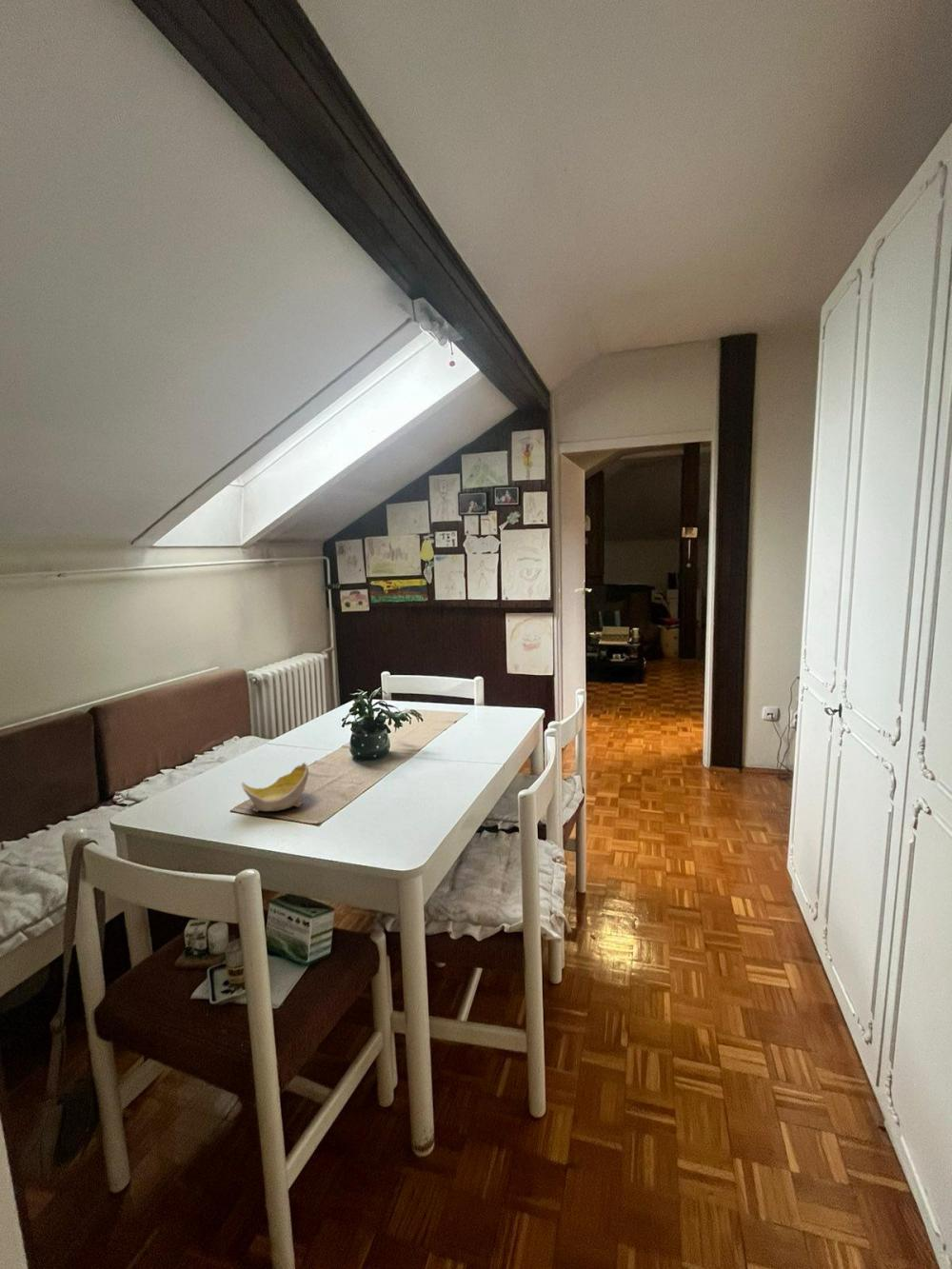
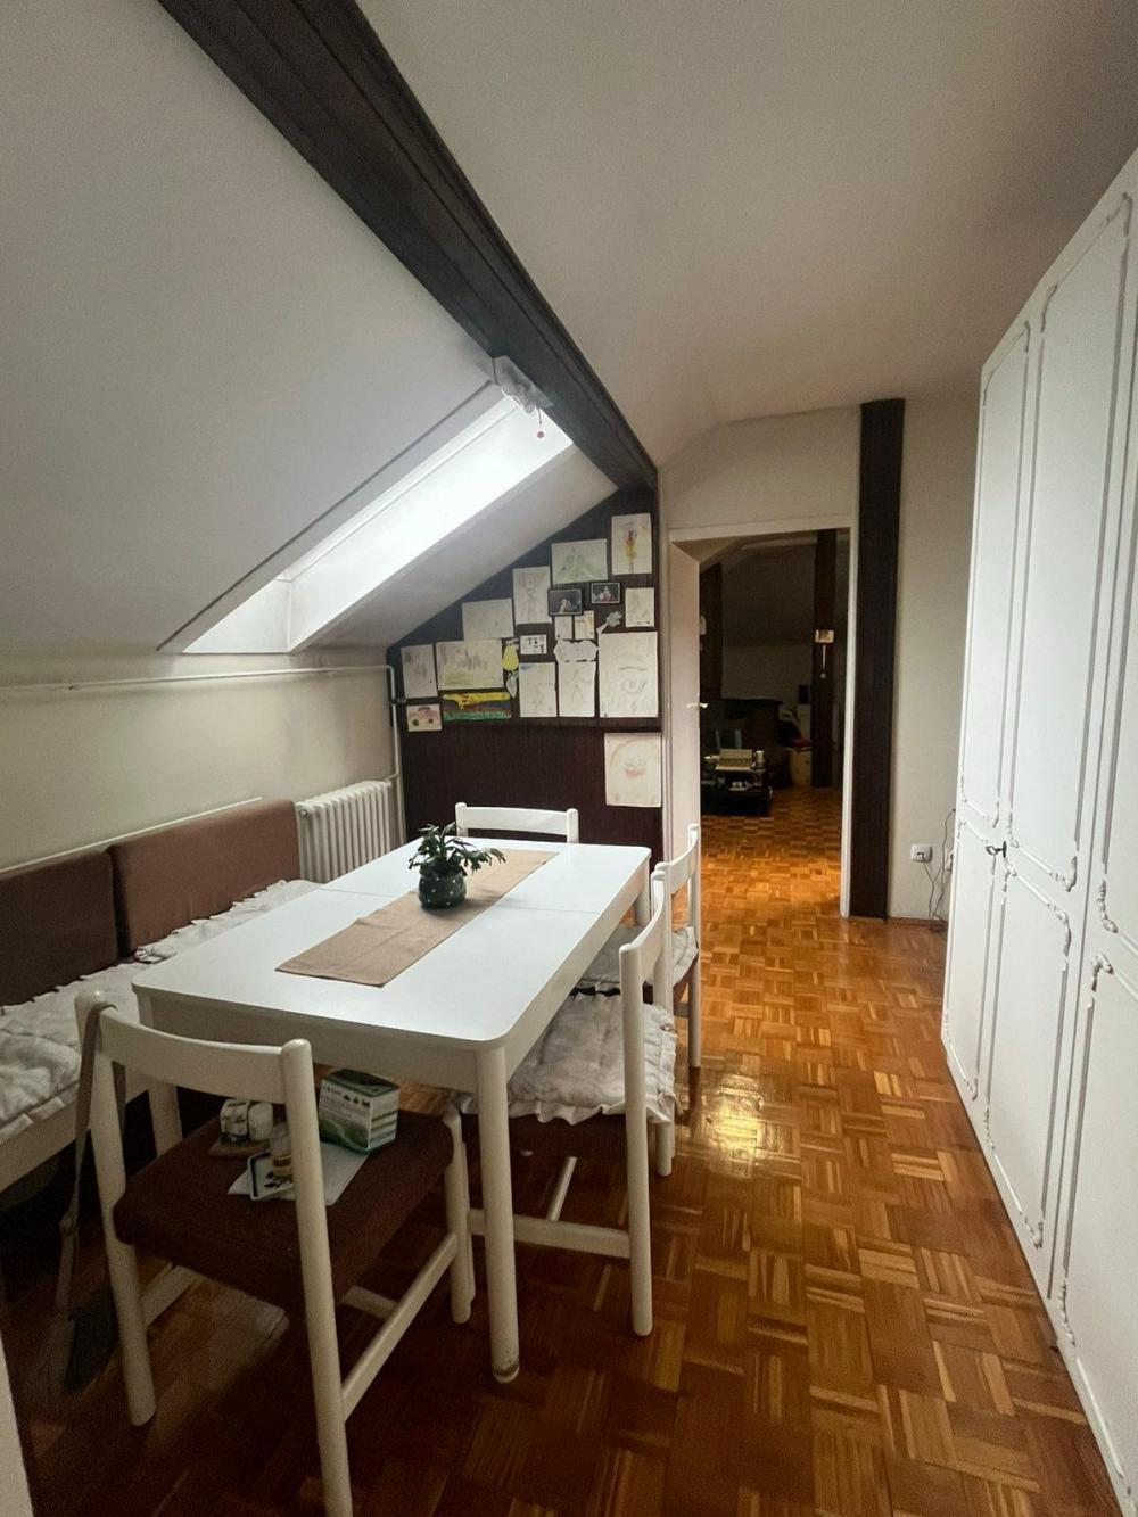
- bowl [241,762,309,812]
